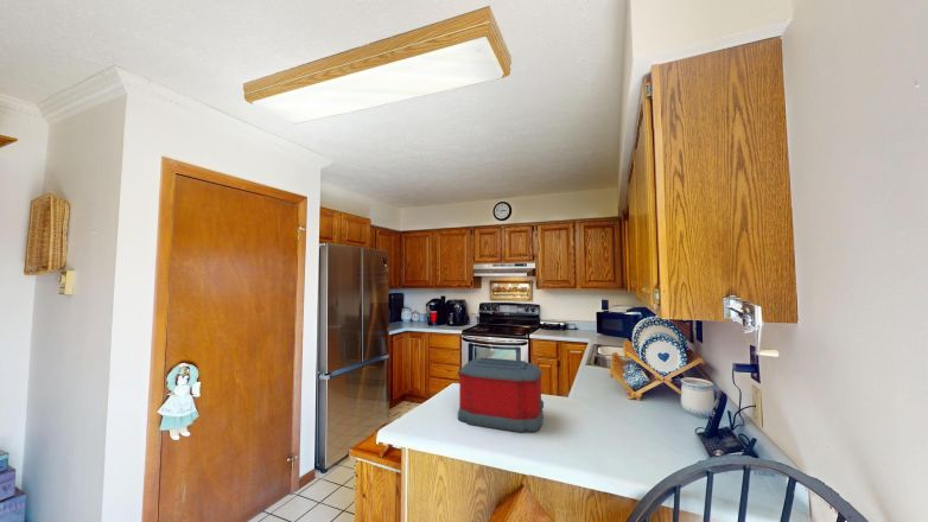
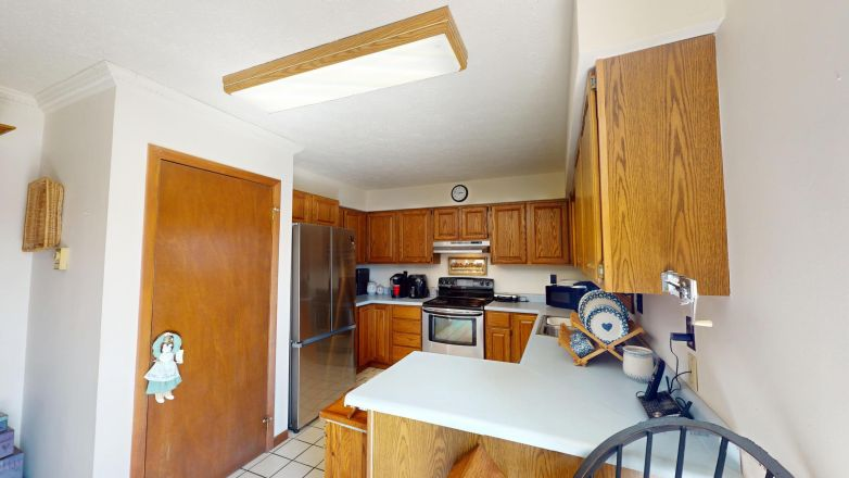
- toaster [457,357,545,433]
